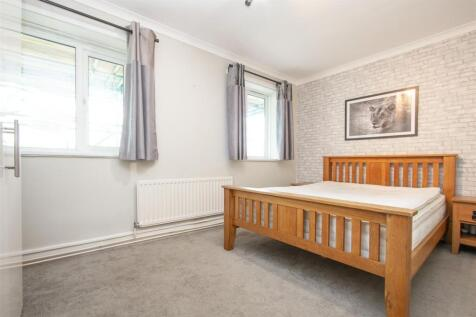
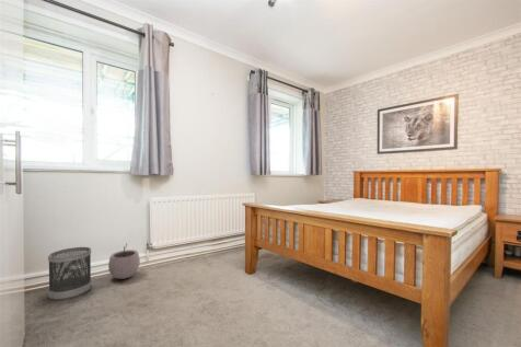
+ wastebasket [47,246,92,301]
+ plant pot [107,243,141,280]
